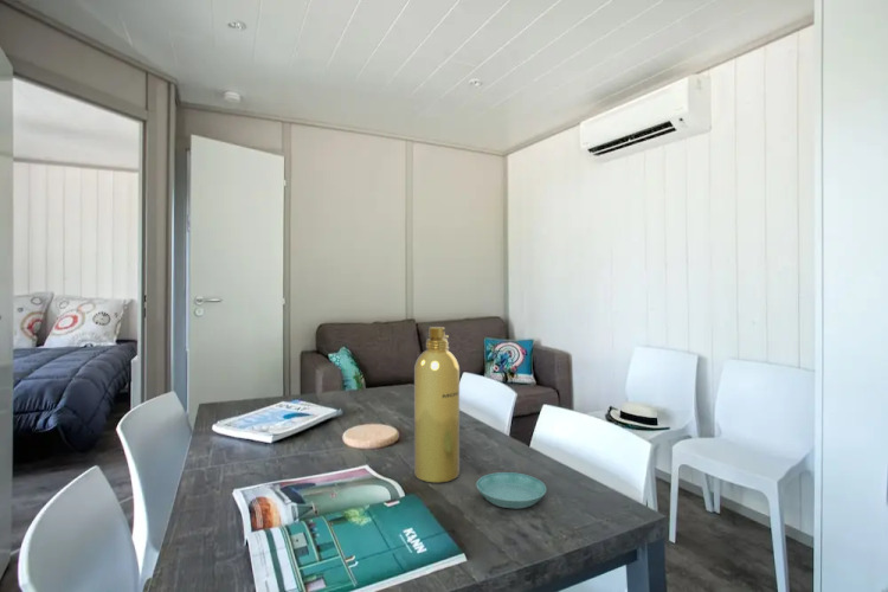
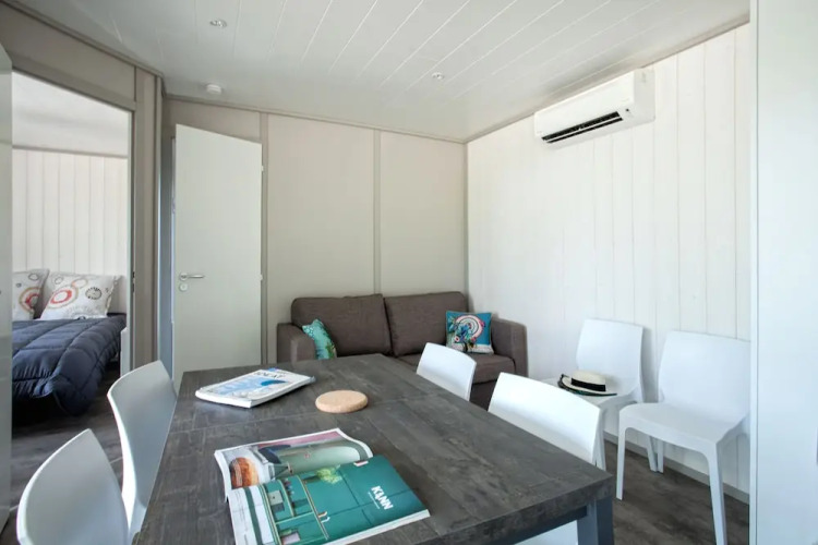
- spray bottle [413,326,461,483]
- saucer [475,471,547,509]
